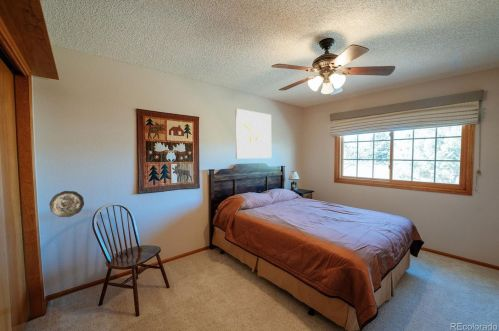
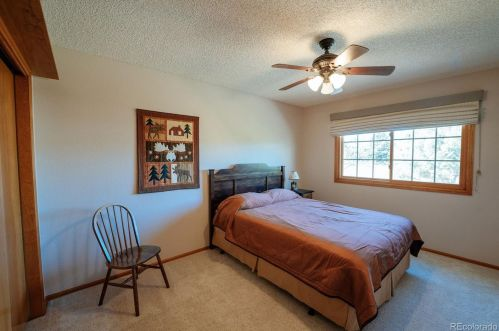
- wall art [235,108,272,159]
- decorative plate [48,190,85,218]
